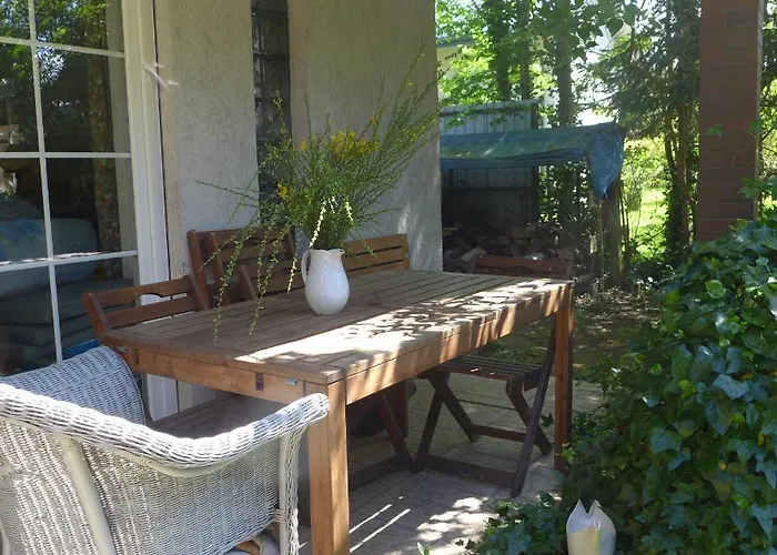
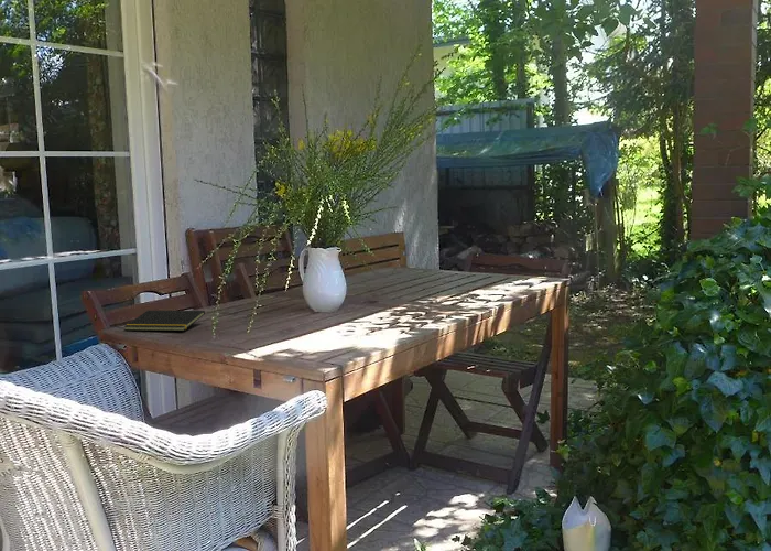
+ notepad [123,310,206,332]
